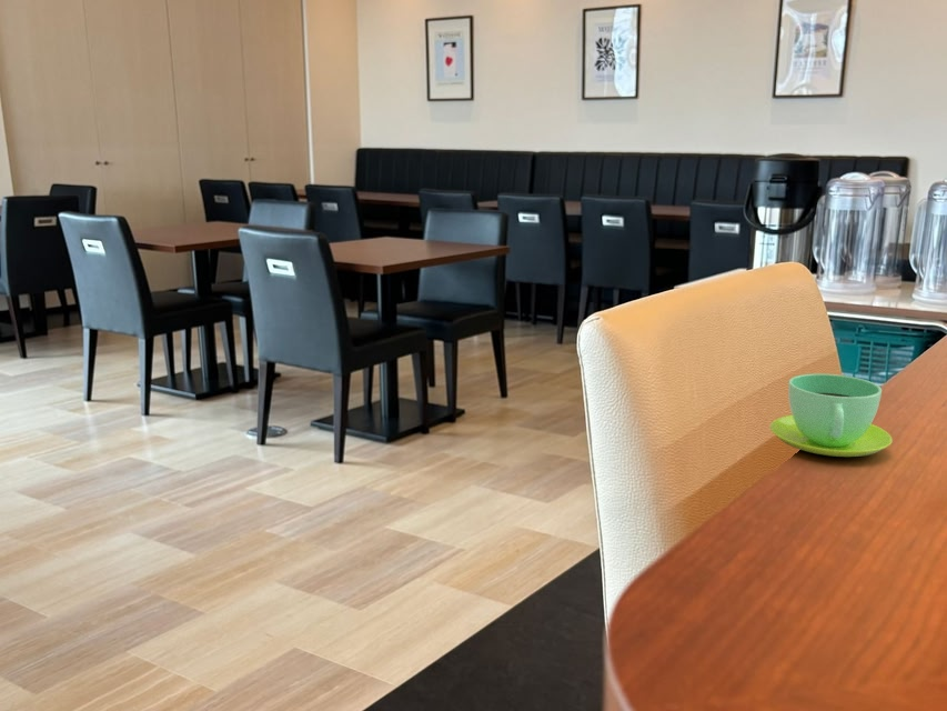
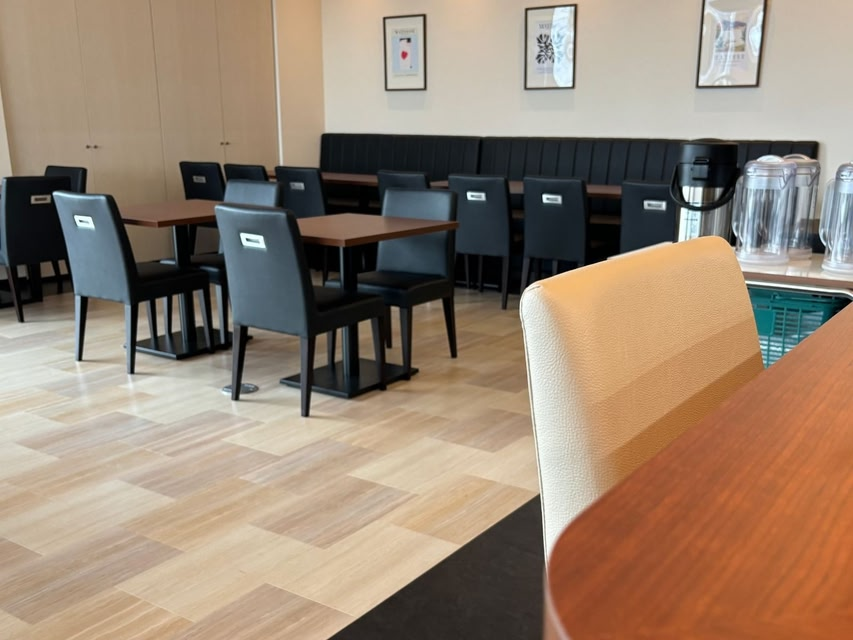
- cup [768,373,894,458]
